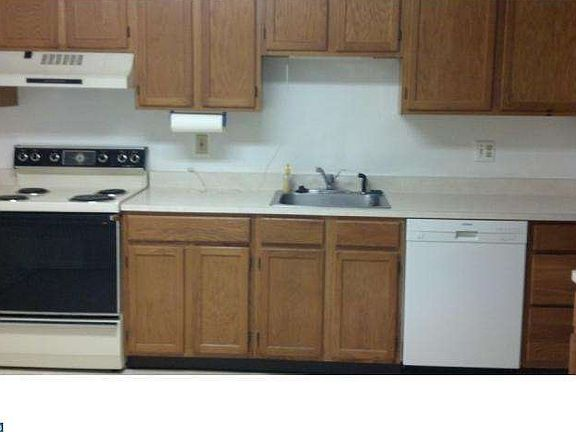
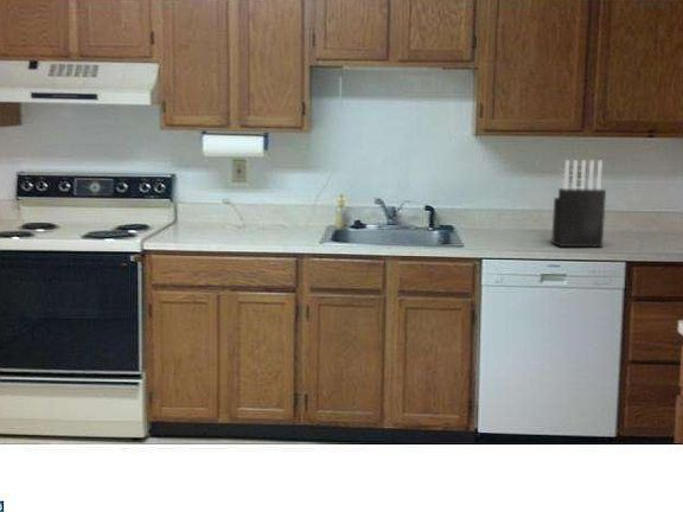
+ knife block [550,159,607,248]
